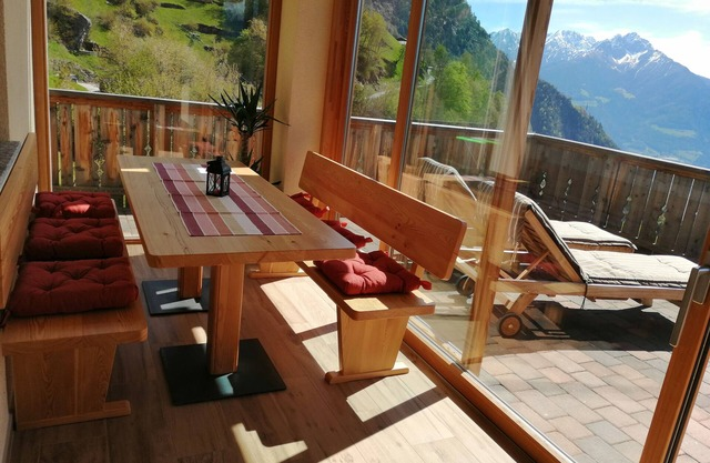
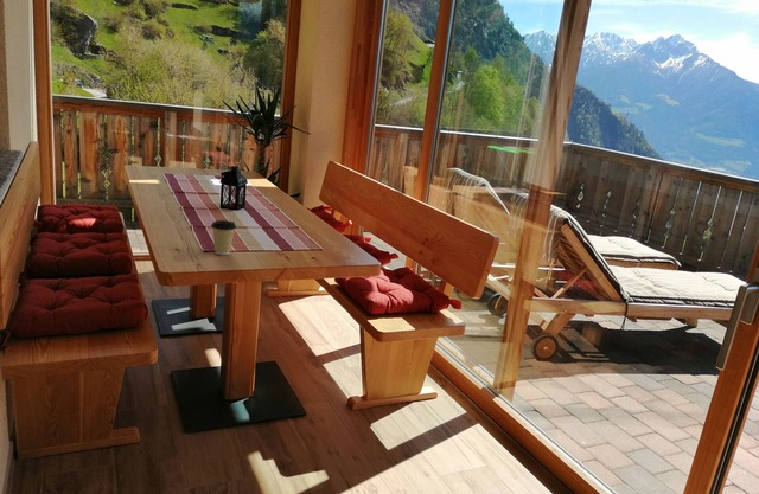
+ coffee cup [210,219,237,256]
